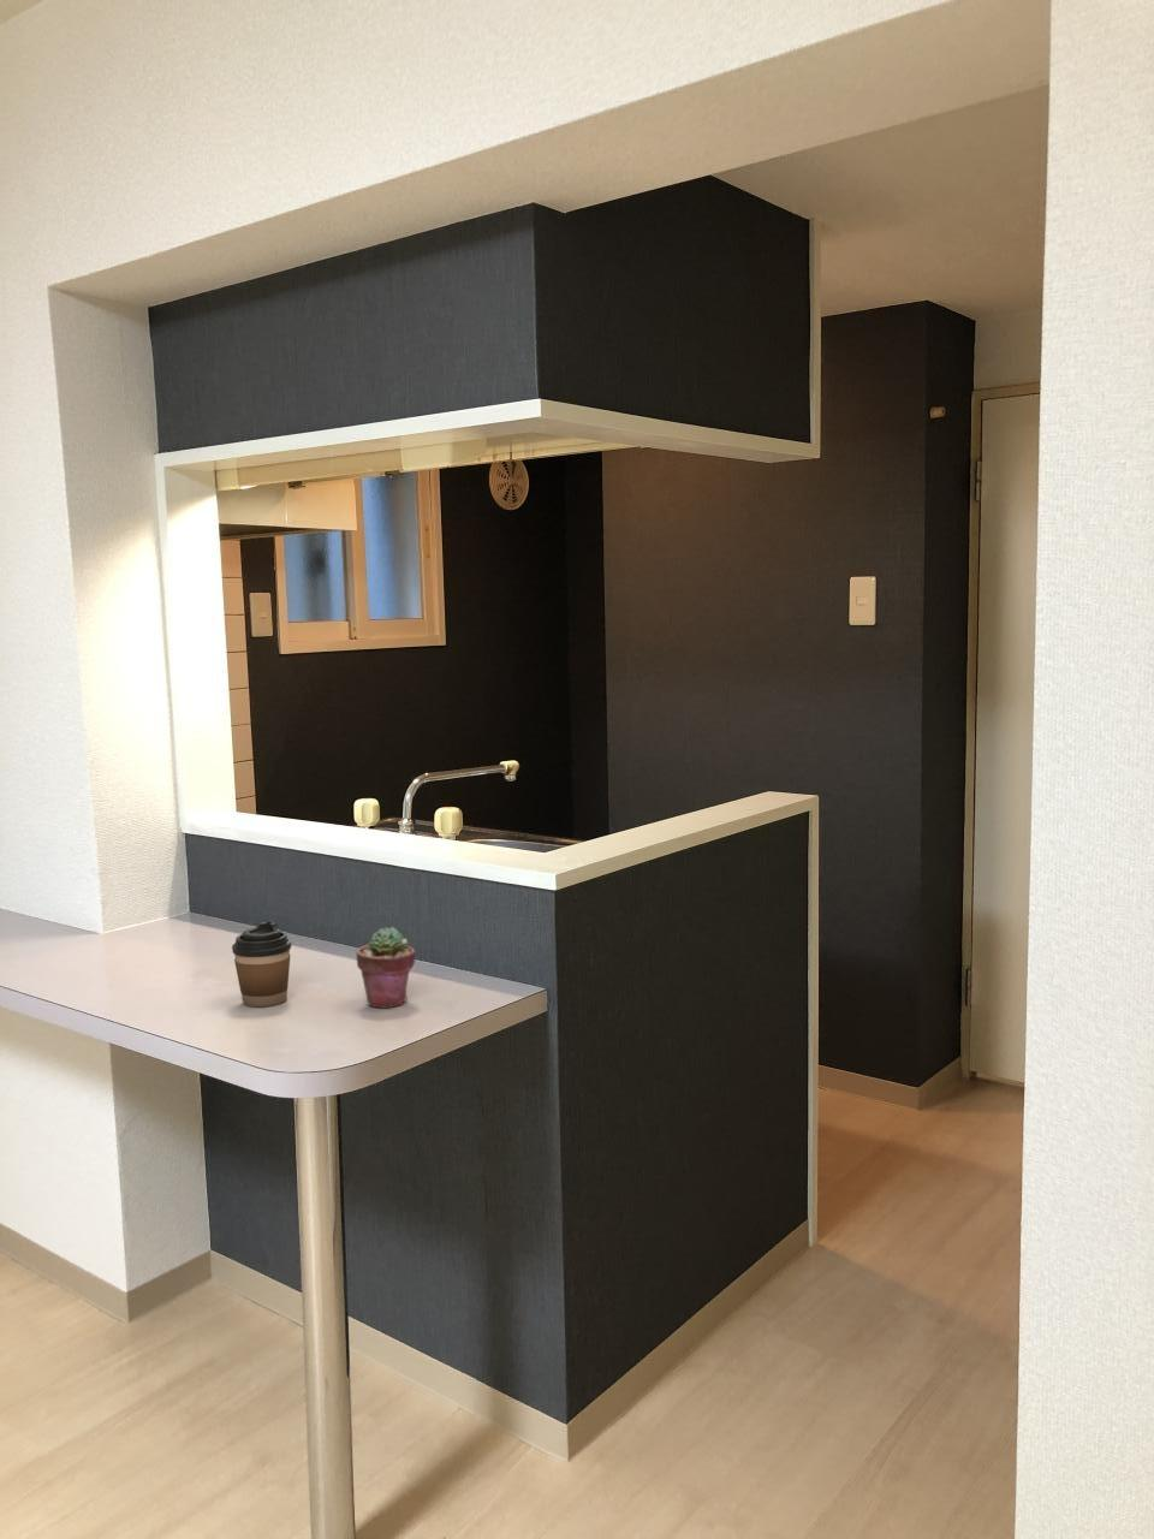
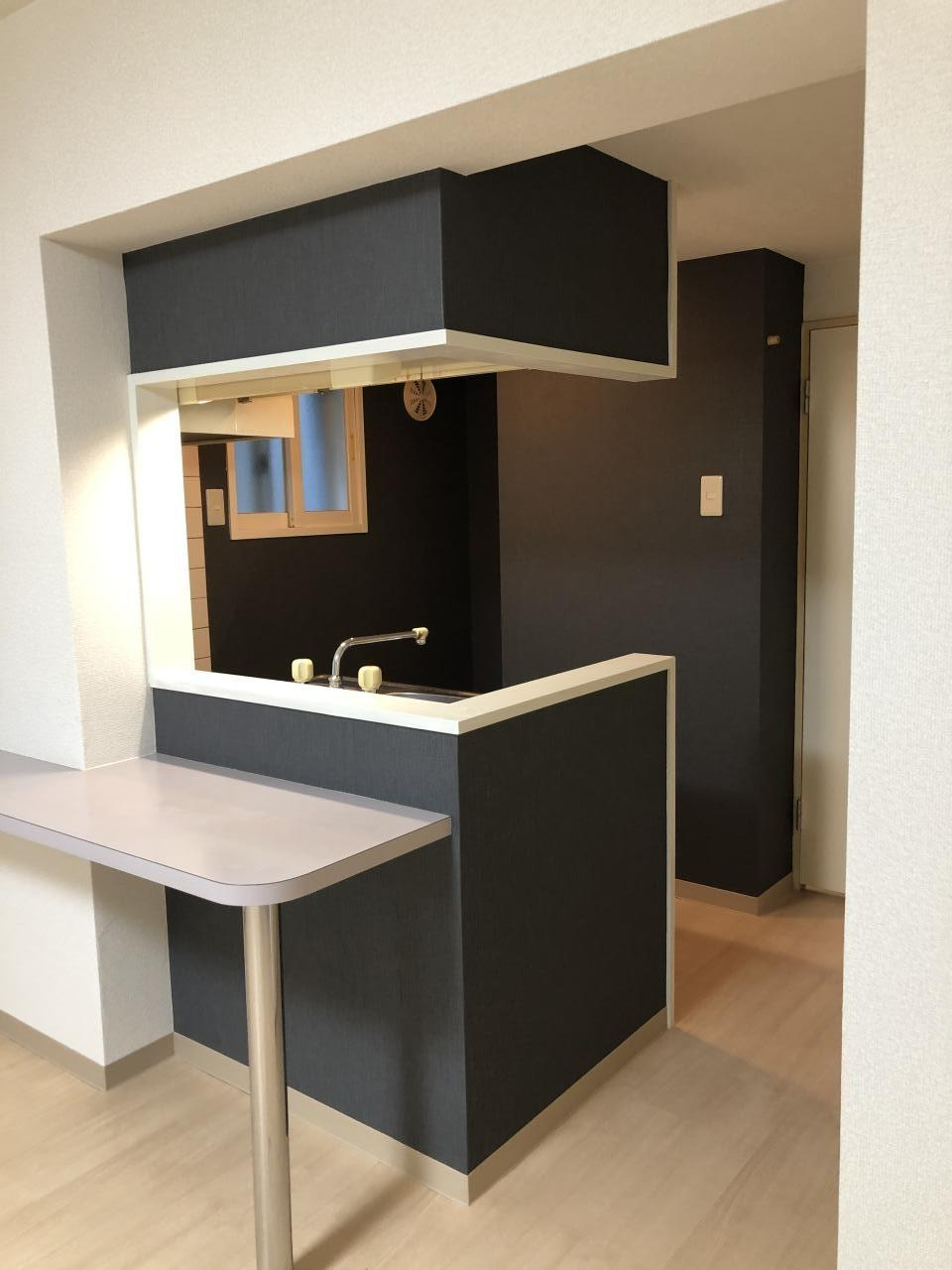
- potted succulent [356,926,416,1008]
- coffee cup [230,921,292,1007]
